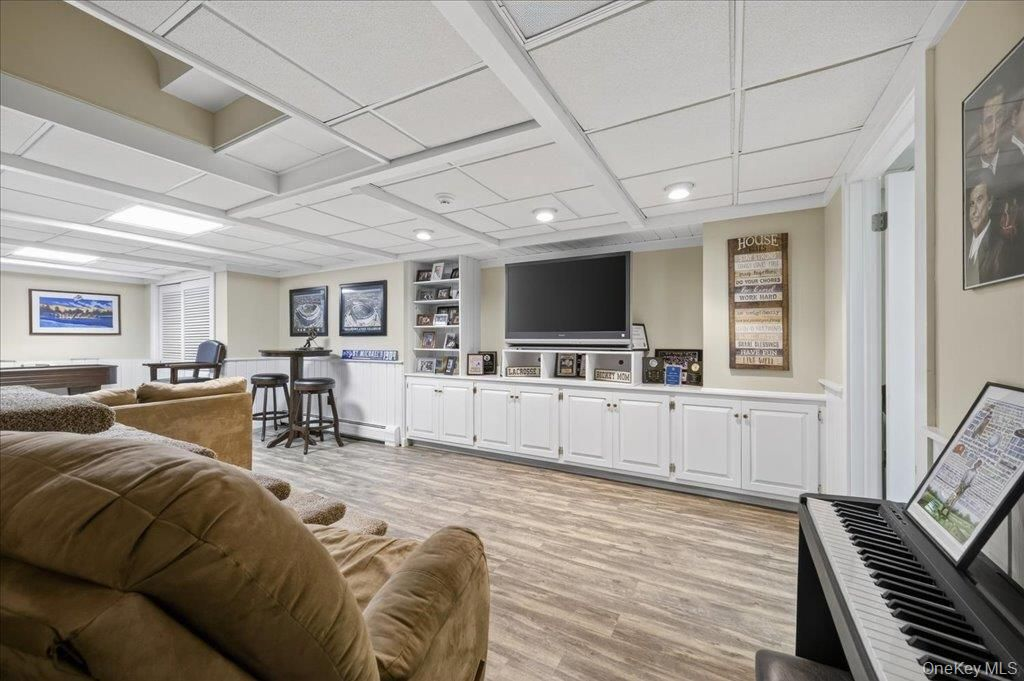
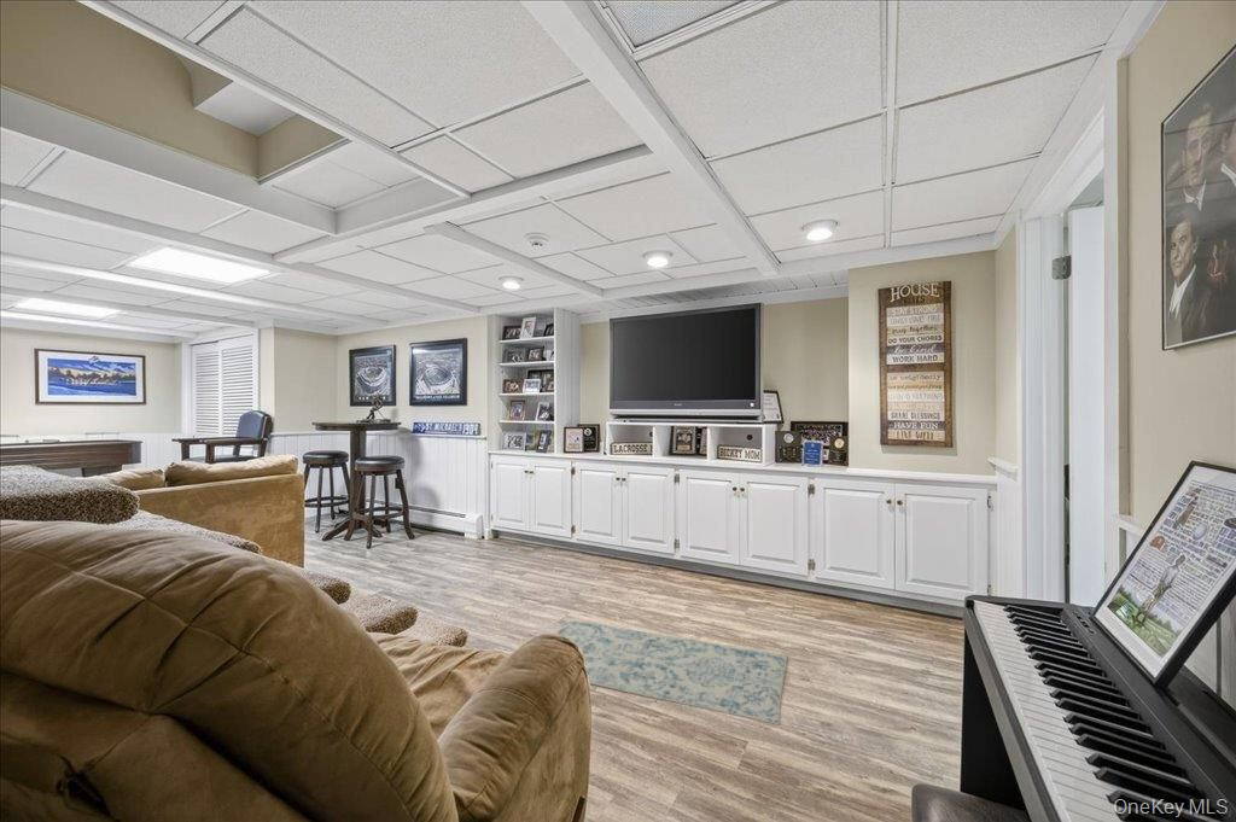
+ rug [555,618,789,727]
